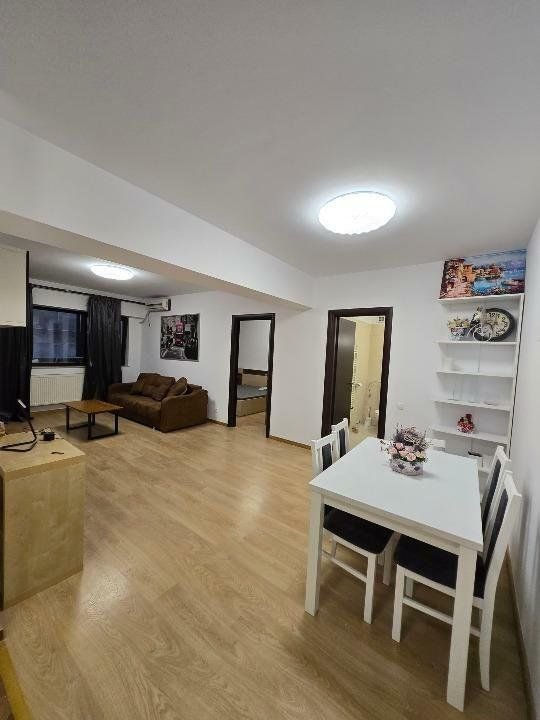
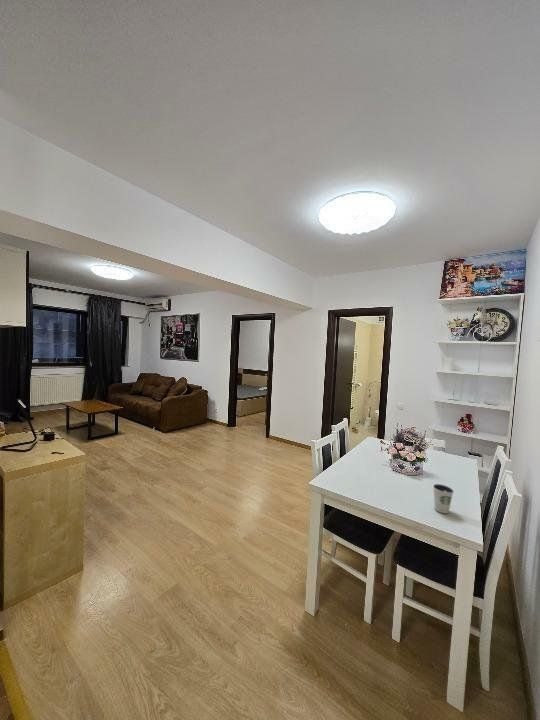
+ dixie cup [432,483,455,514]
